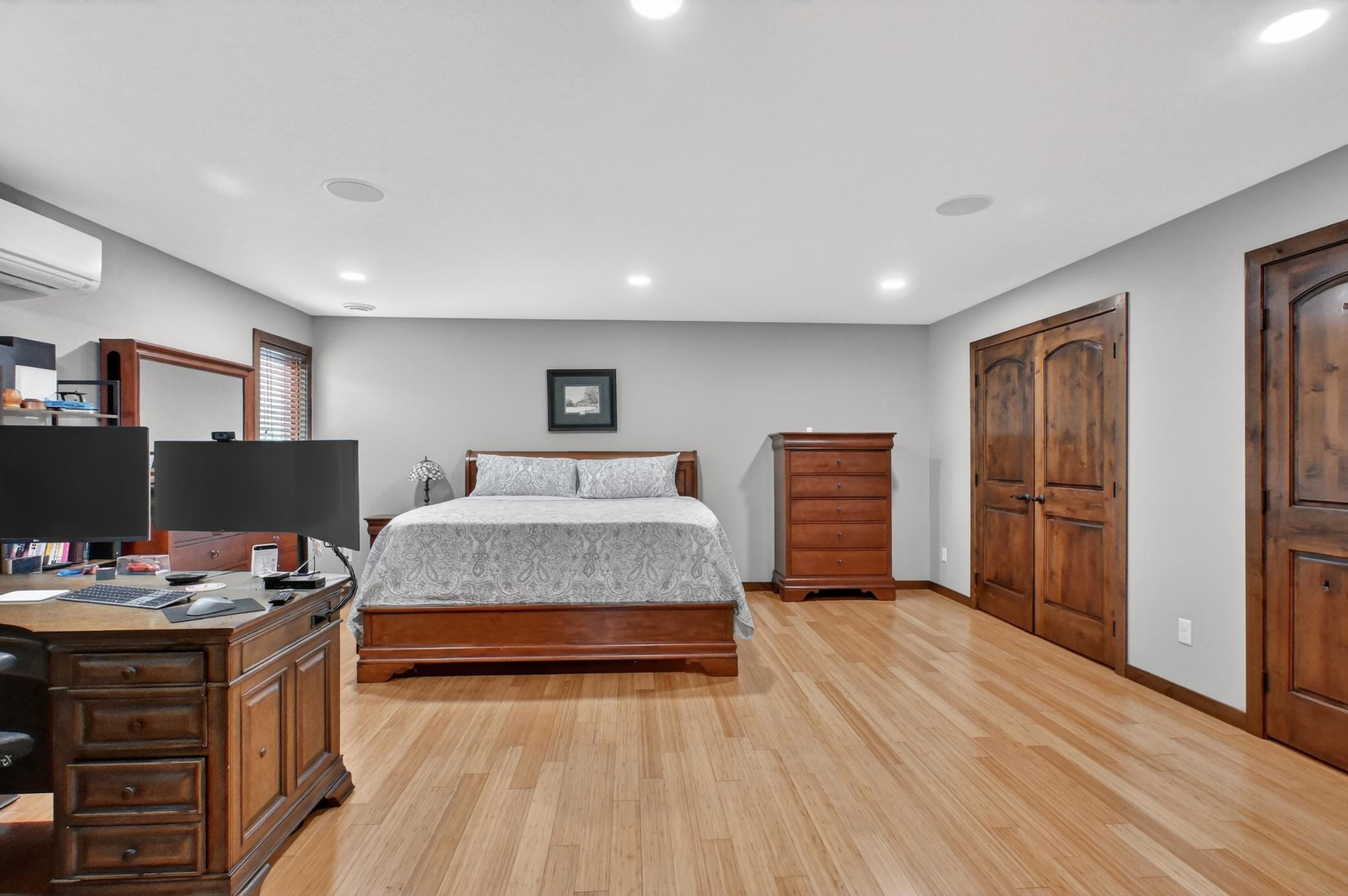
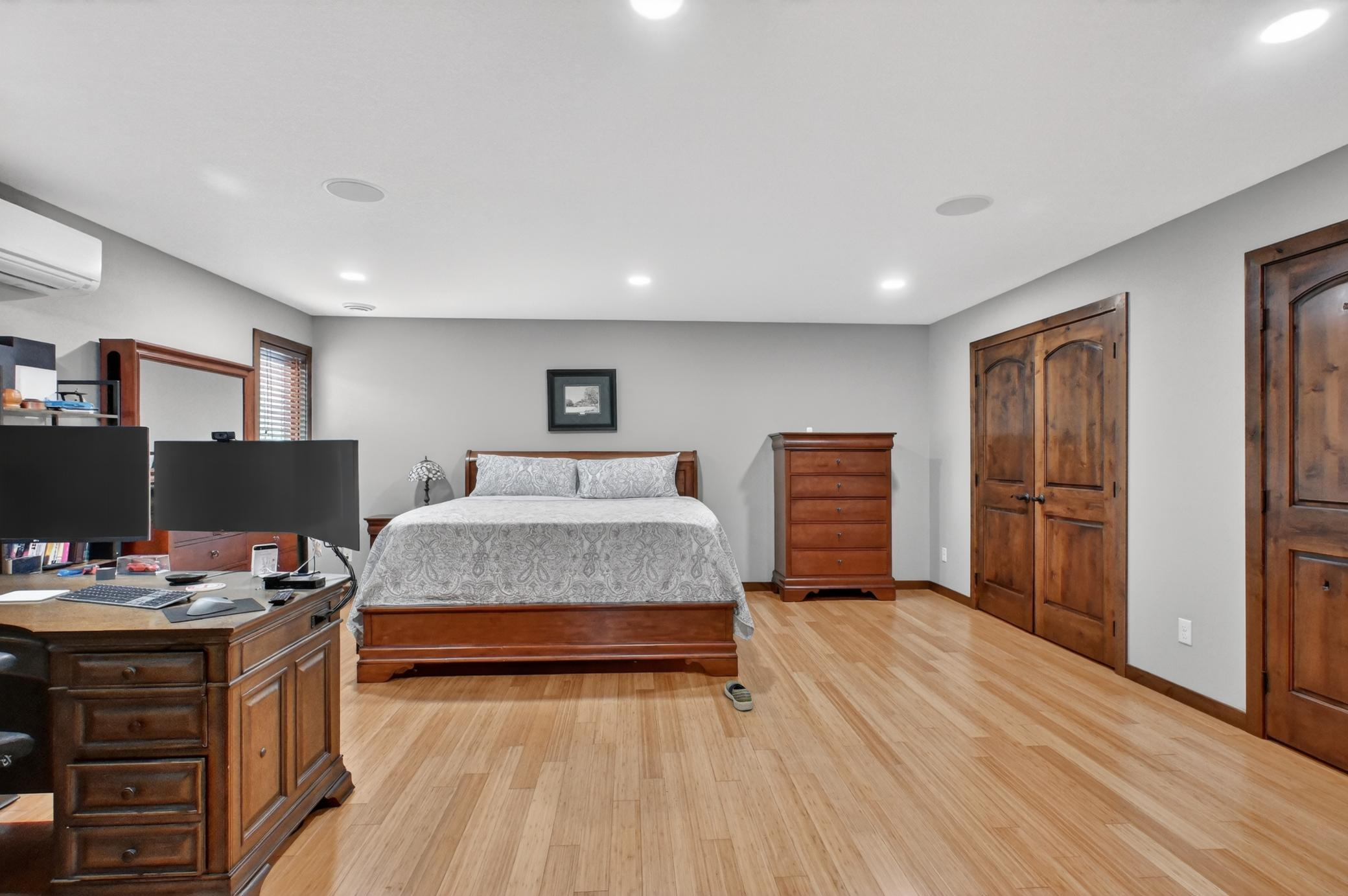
+ shoe [724,680,753,711]
